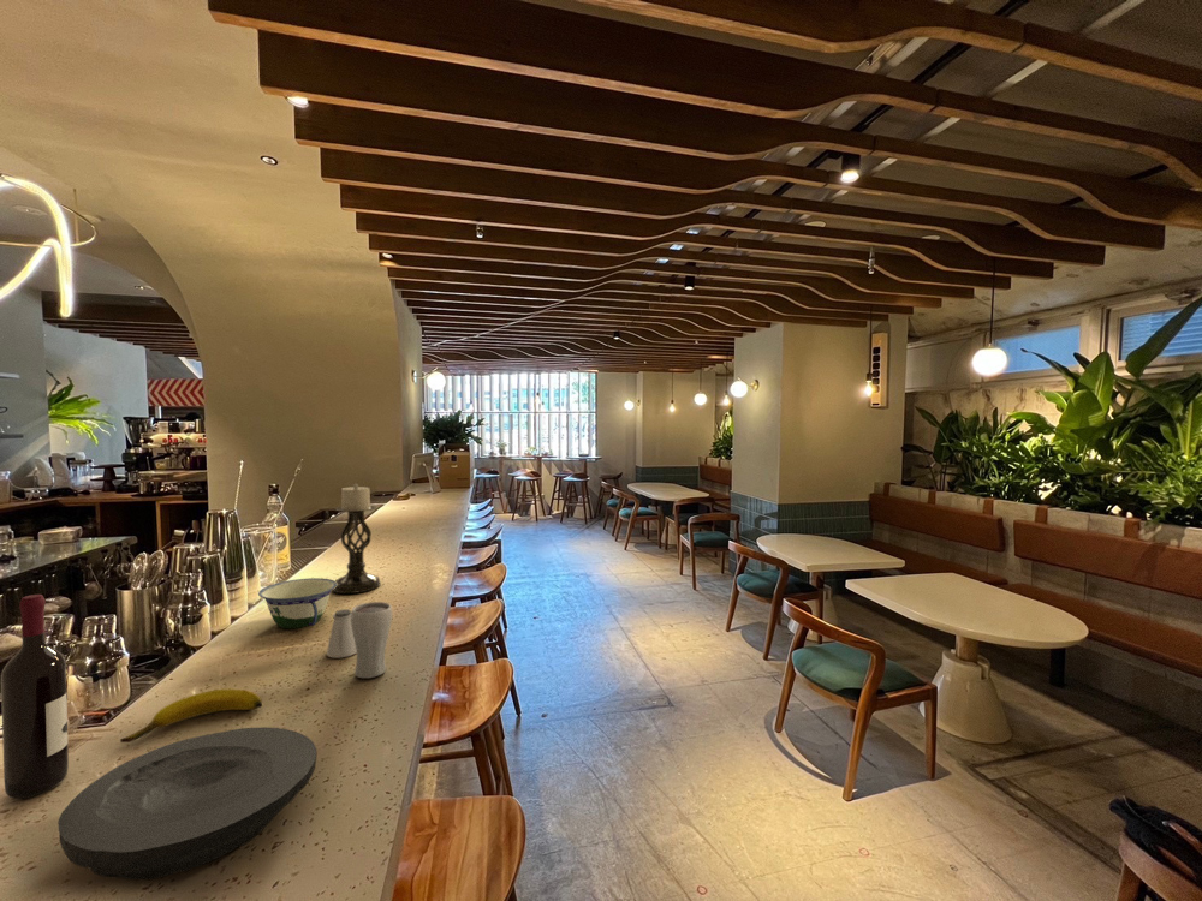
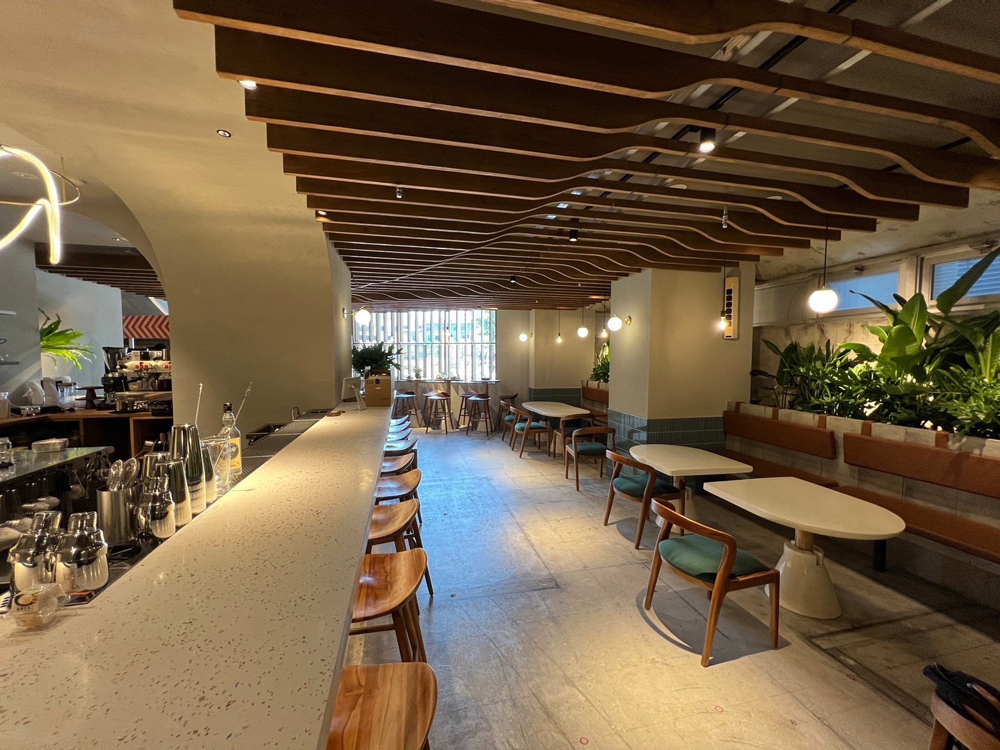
- wine bottle [0,593,70,800]
- candle holder [331,483,381,595]
- banana [119,688,263,744]
- saltshaker [326,608,357,658]
- plate [56,726,319,881]
- bowl [257,577,337,631]
- drinking glass [351,601,393,679]
